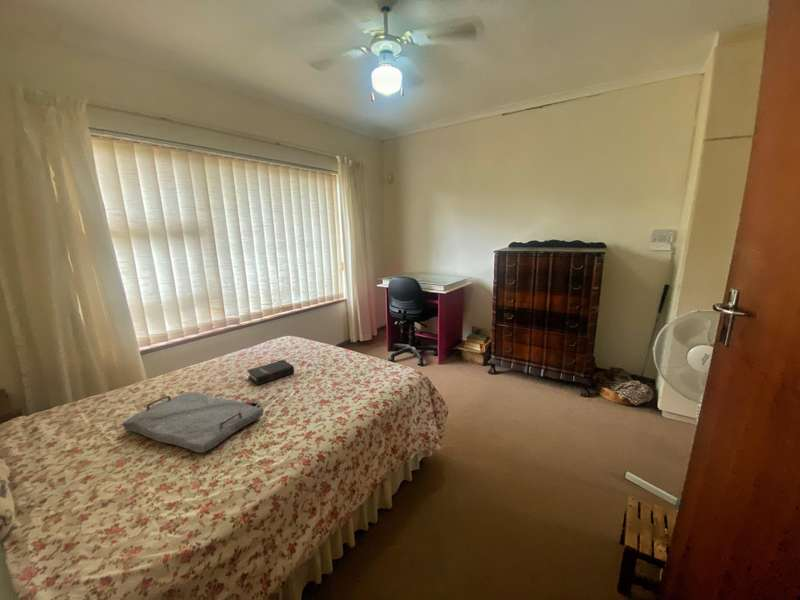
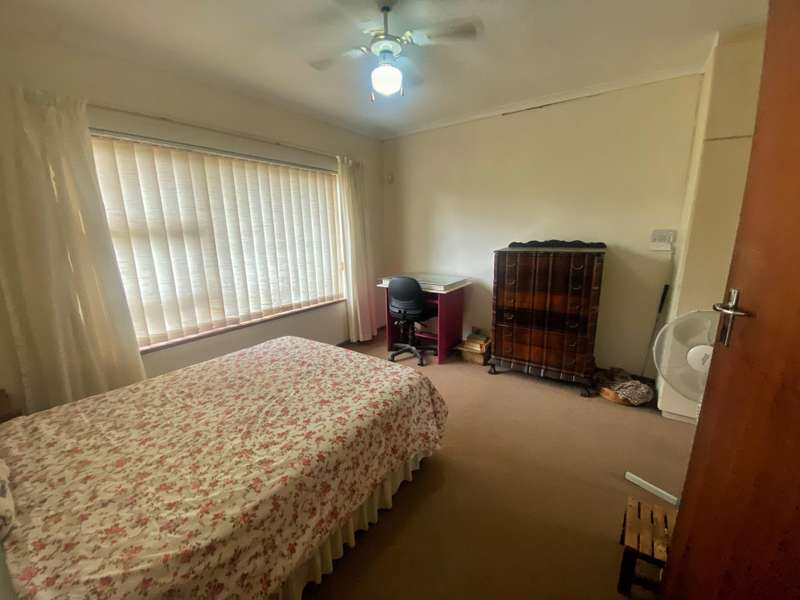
- hardback book [246,359,295,386]
- serving tray [121,391,265,454]
